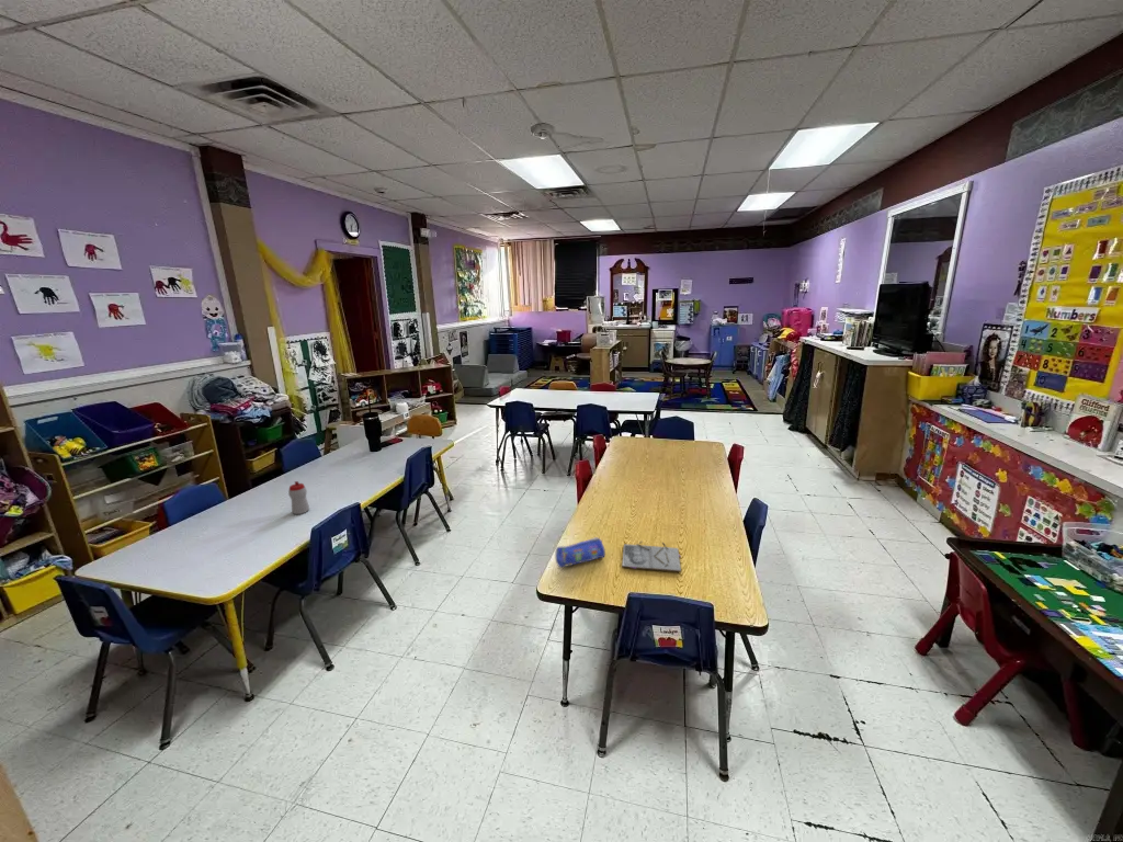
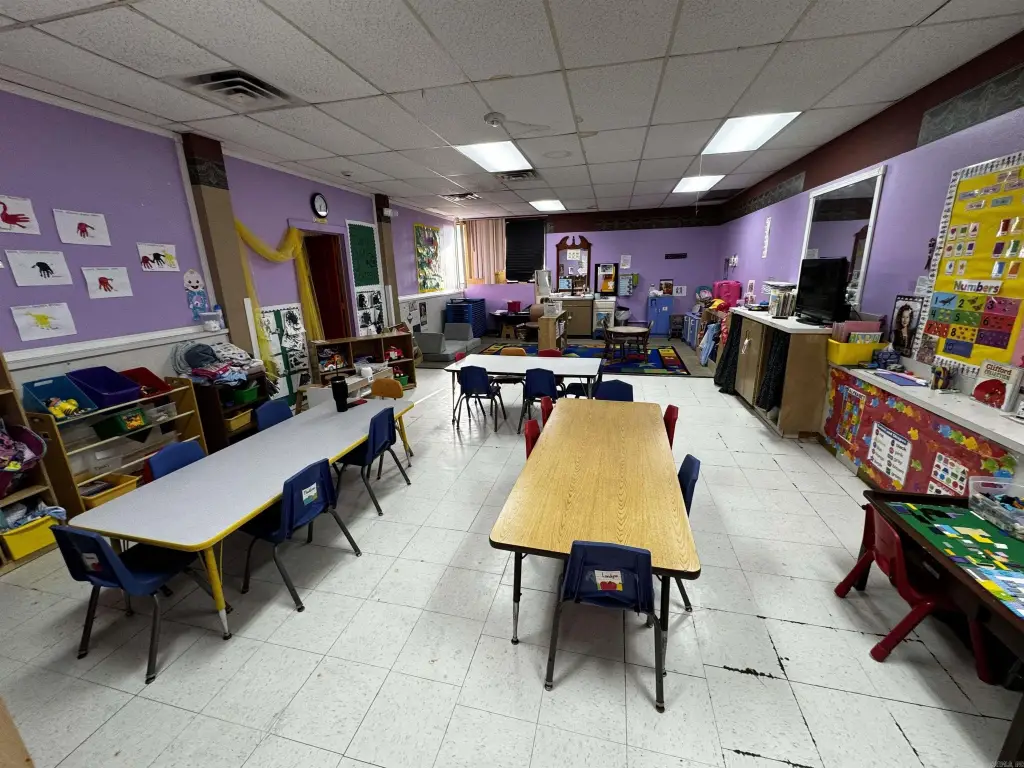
- notebook [621,541,682,572]
- pencil case [554,536,606,569]
- sippy cup [287,480,310,515]
